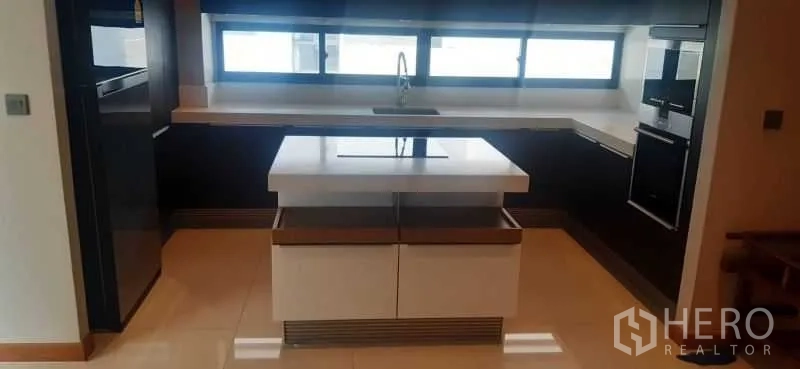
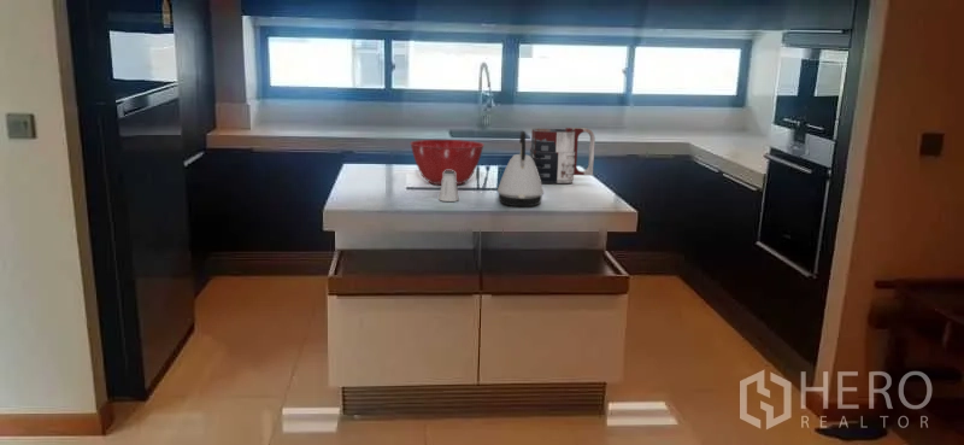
+ mixing bowl [408,139,486,186]
+ saltshaker [437,170,460,203]
+ kettle [496,130,545,207]
+ mug [529,127,596,185]
